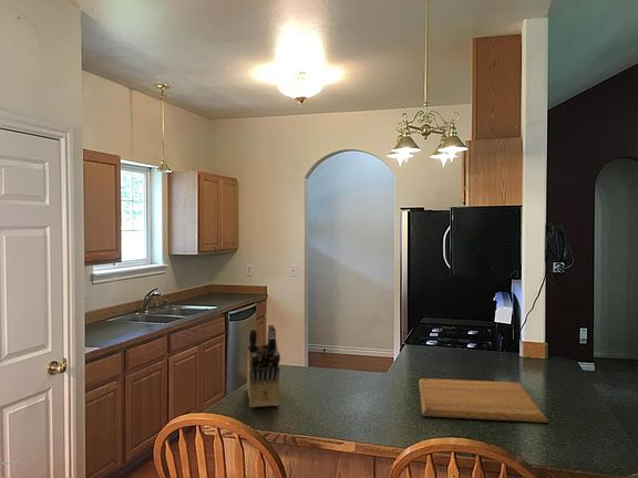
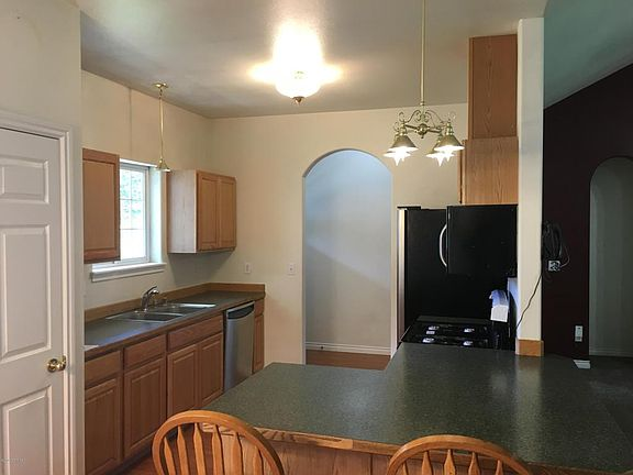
- knife block [246,323,281,408]
- chopping board [418,377,549,424]
